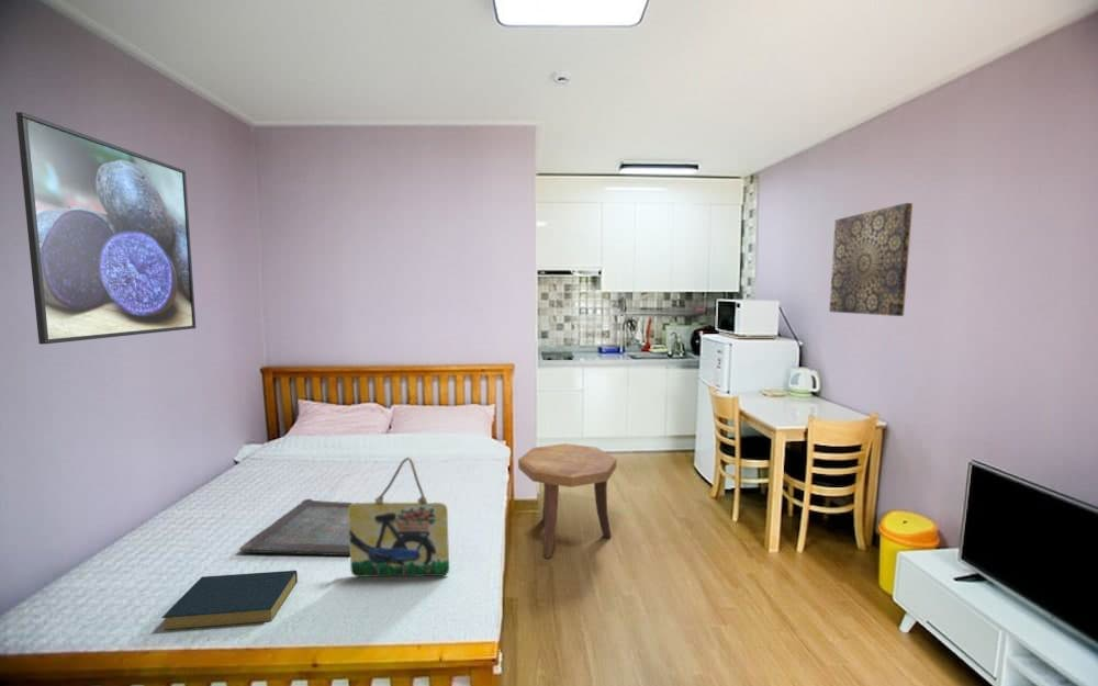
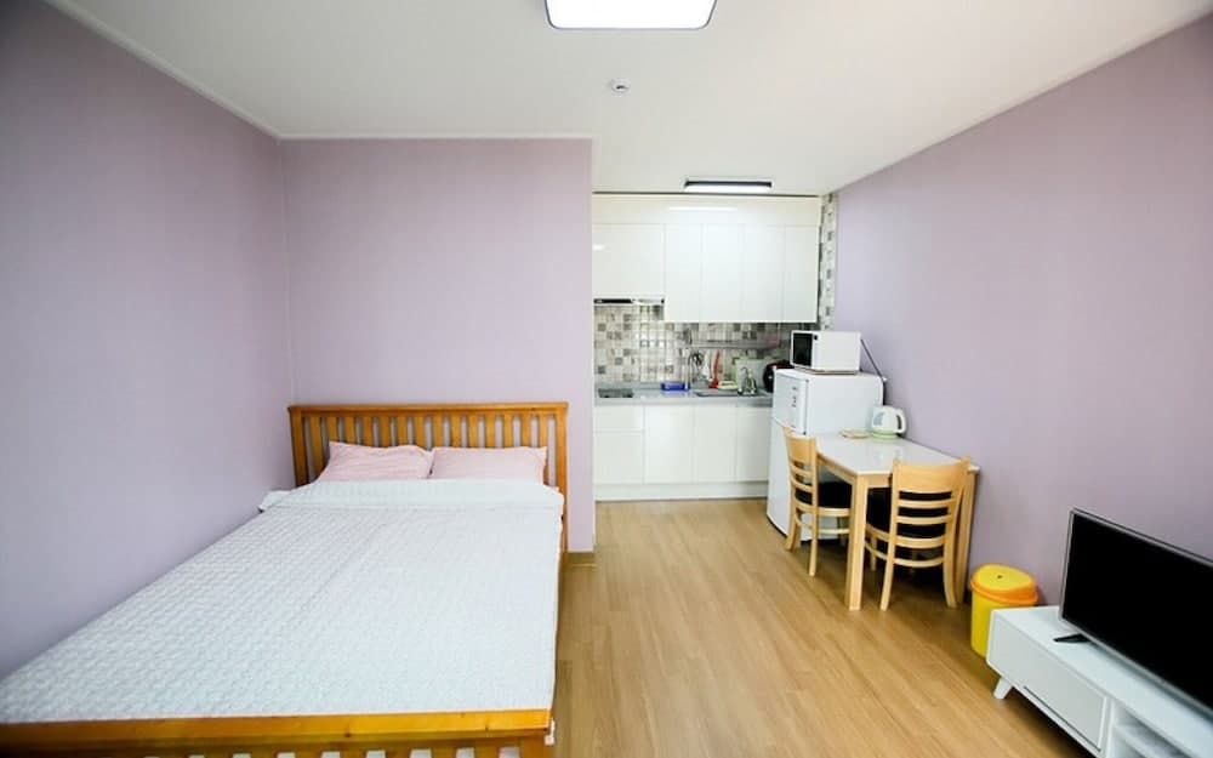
- hardback book [160,570,299,631]
- home sign [348,456,450,578]
- side table [517,442,618,560]
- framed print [15,111,197,346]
- wall art [828,202,914,317]
- serving tray [238,498,354,556]
